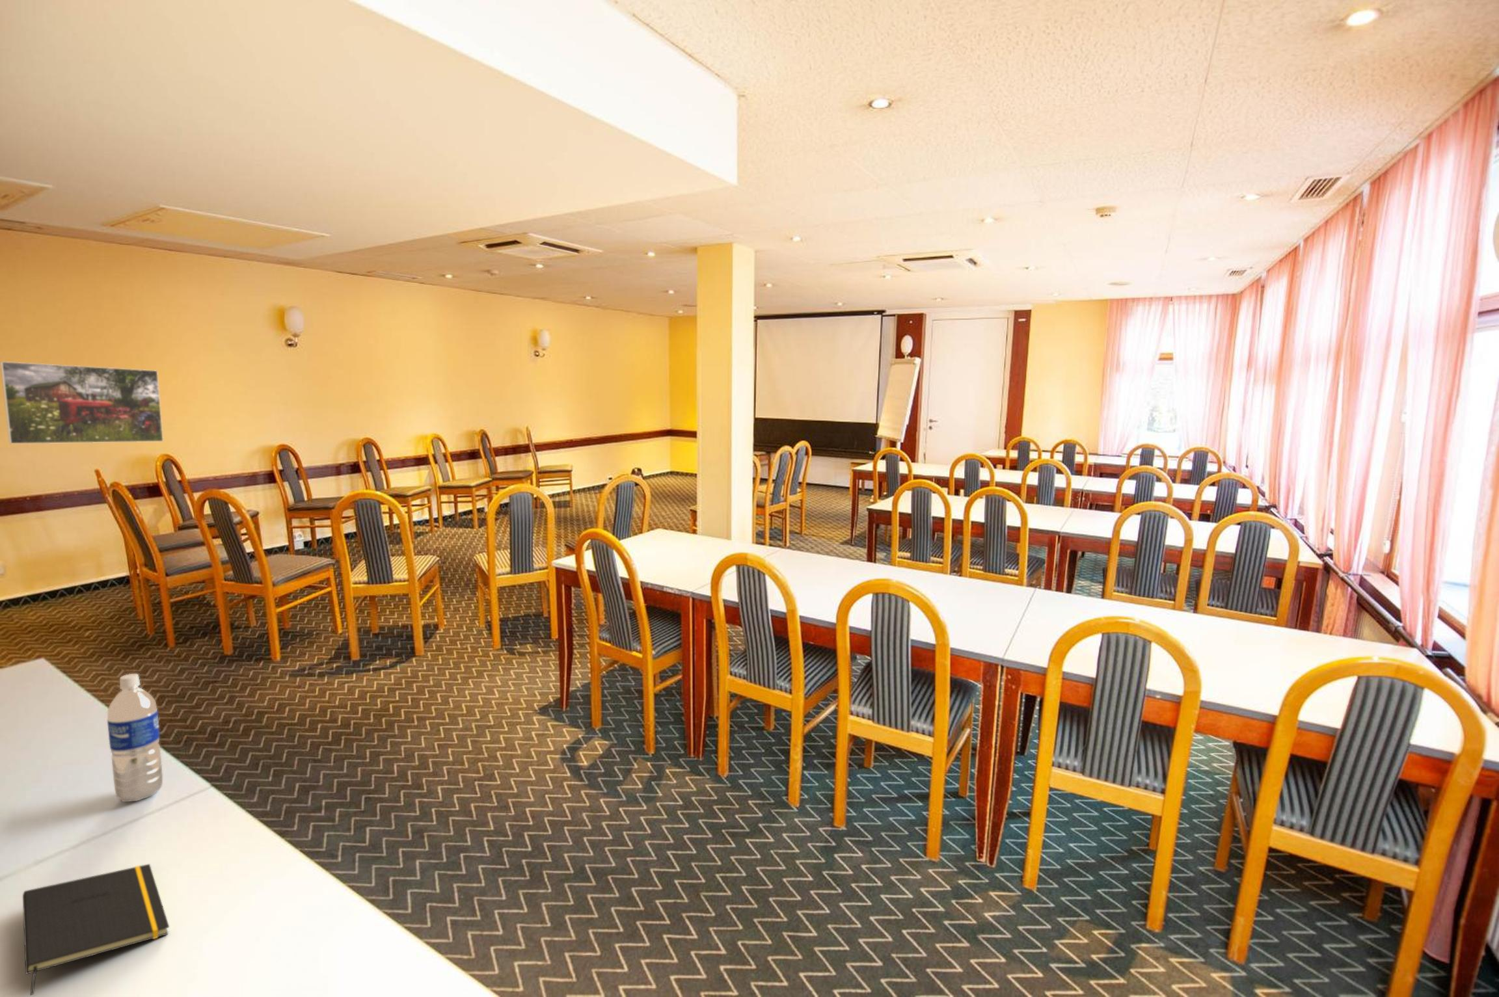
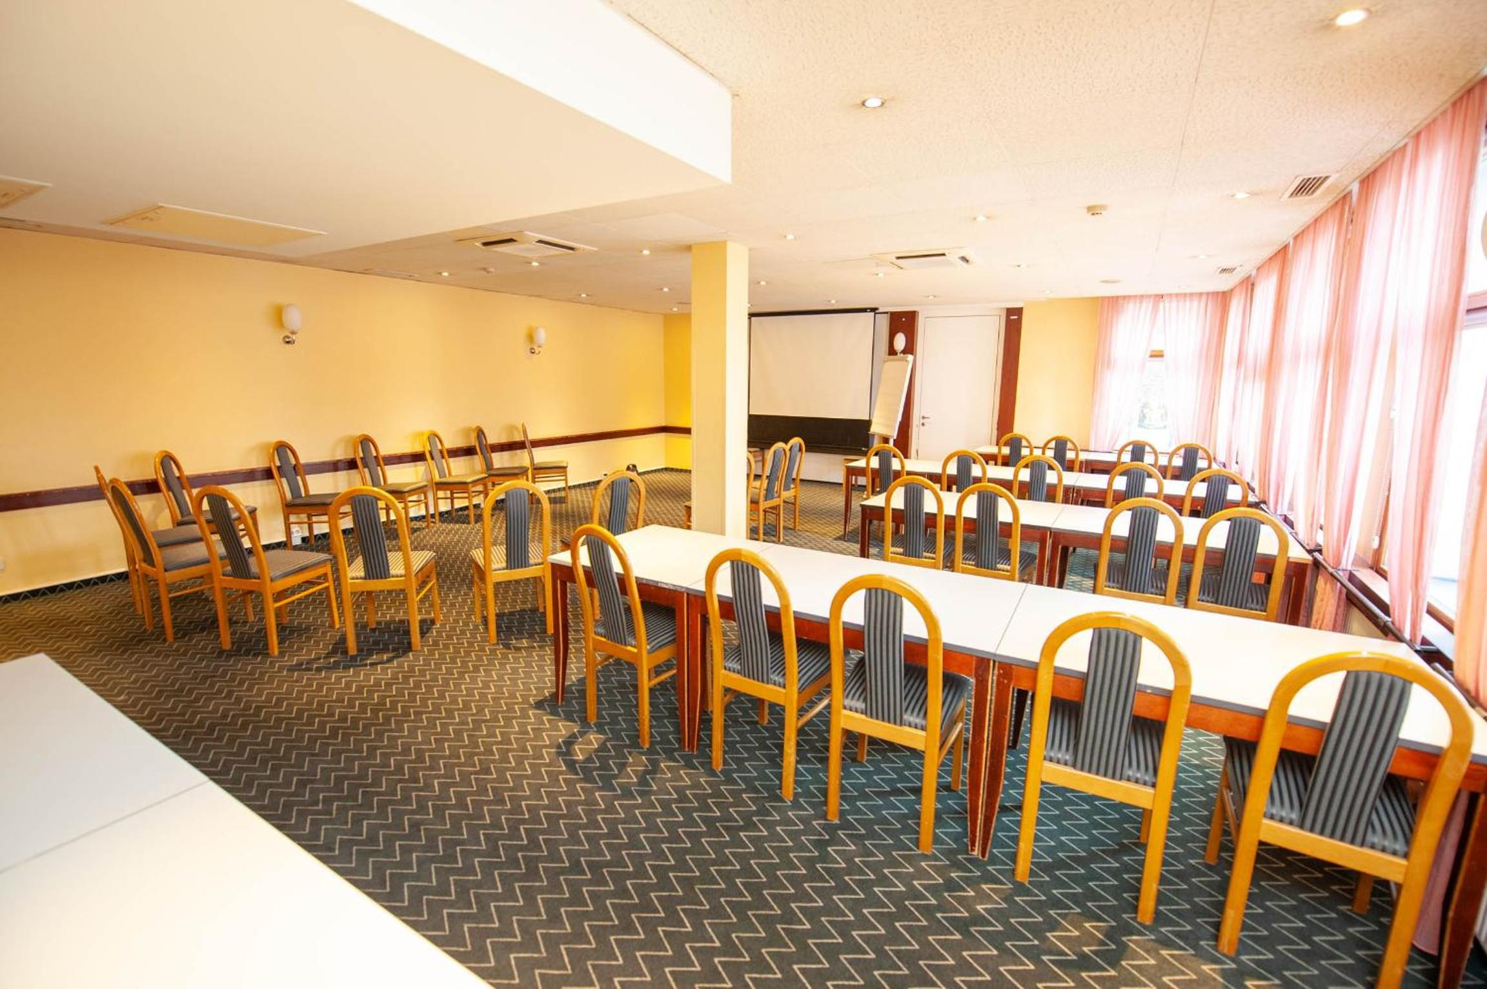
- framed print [0,361,164,444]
- notepad [22,863,170,996]
- water bottle [107,673,164,802]
